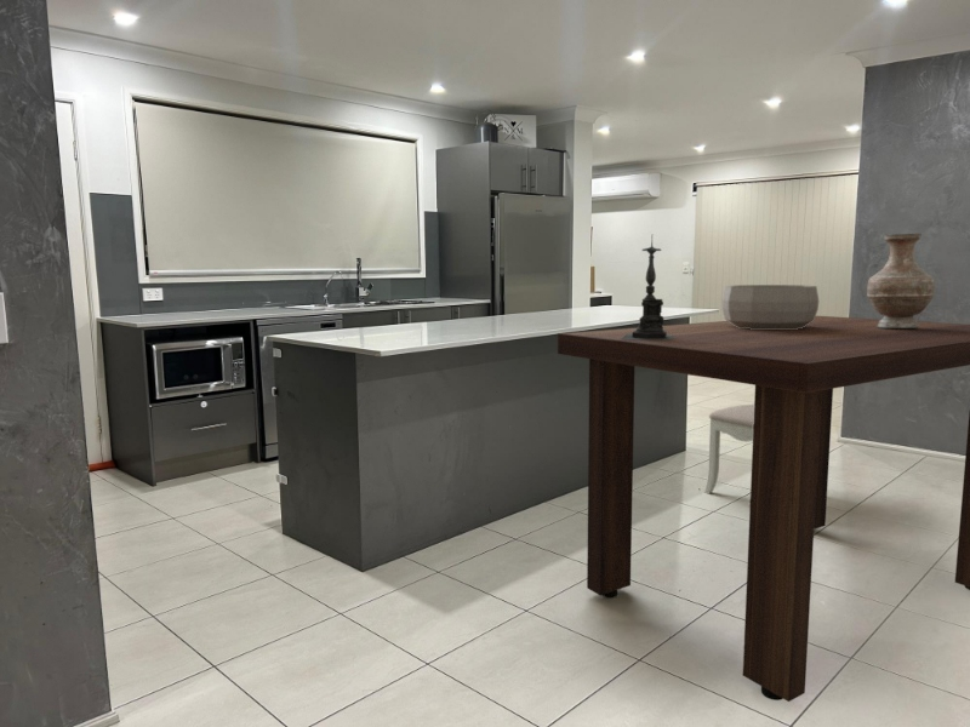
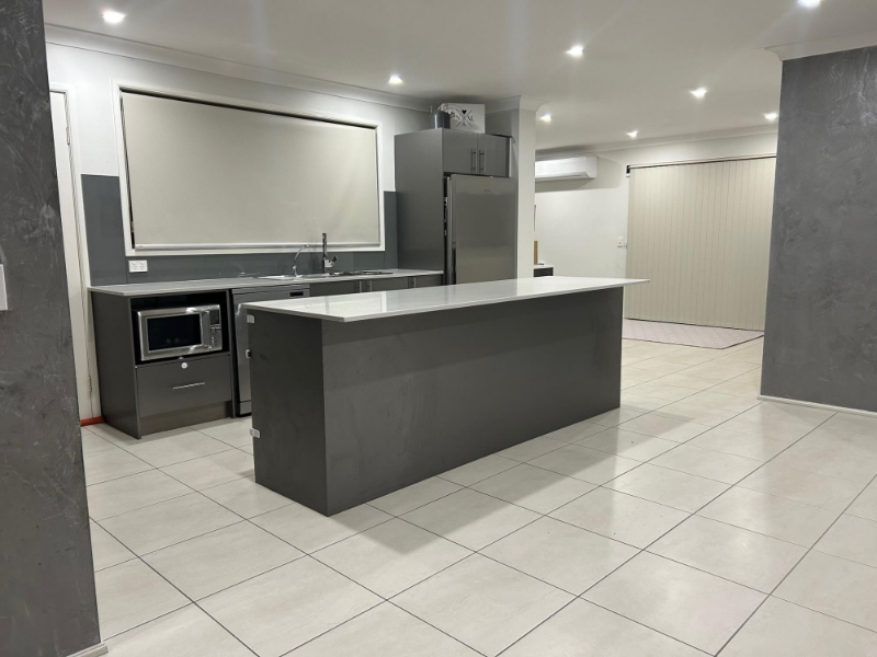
- candle holder [622,235,674,340]
- decorative bowl [721,284,820,330]
- vase [866,233,936,328]
- dining table [557,315,970,703]
- dining chair [703,403,754,494]
